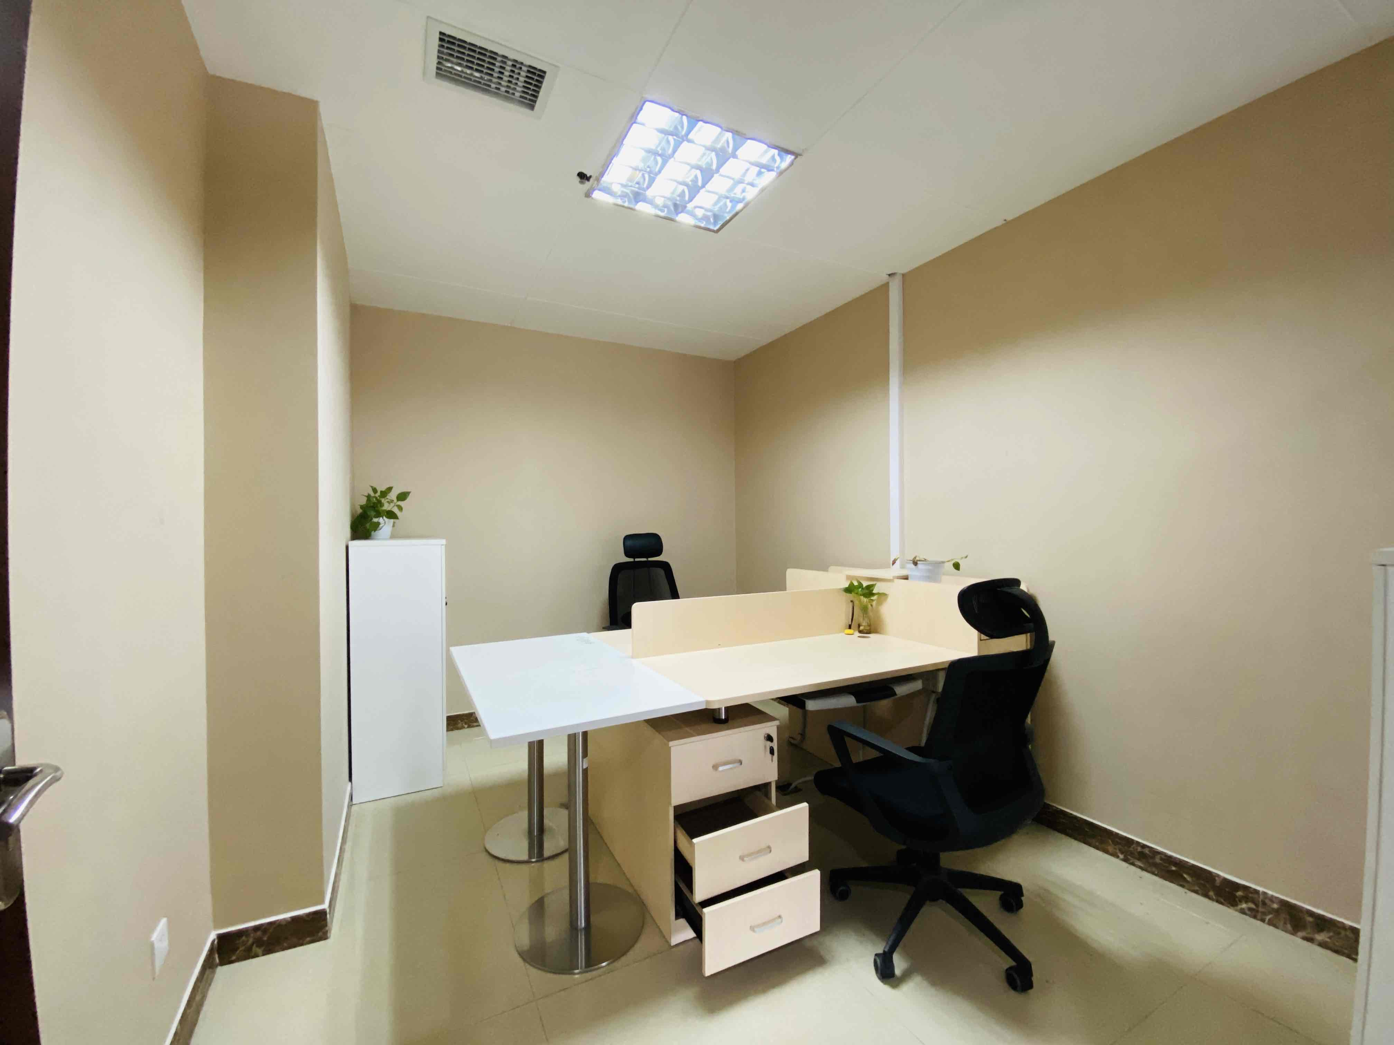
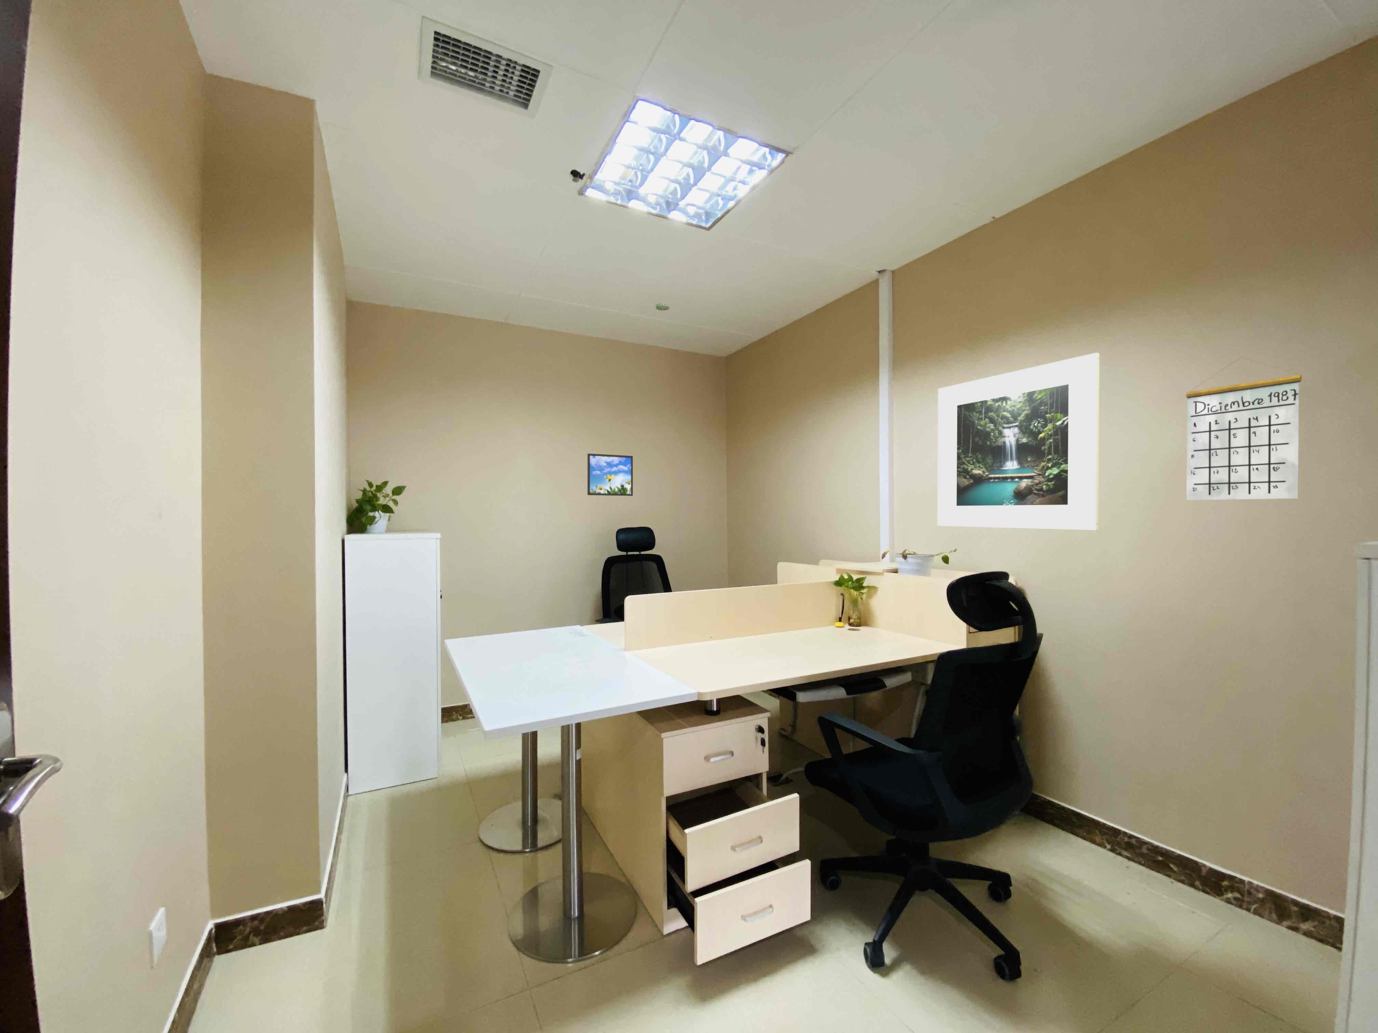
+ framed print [587,454,634,496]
+ smoke detector [655,302,669,310]
+ calendar [1186,357,1302,500]
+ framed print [937,353,1100,531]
